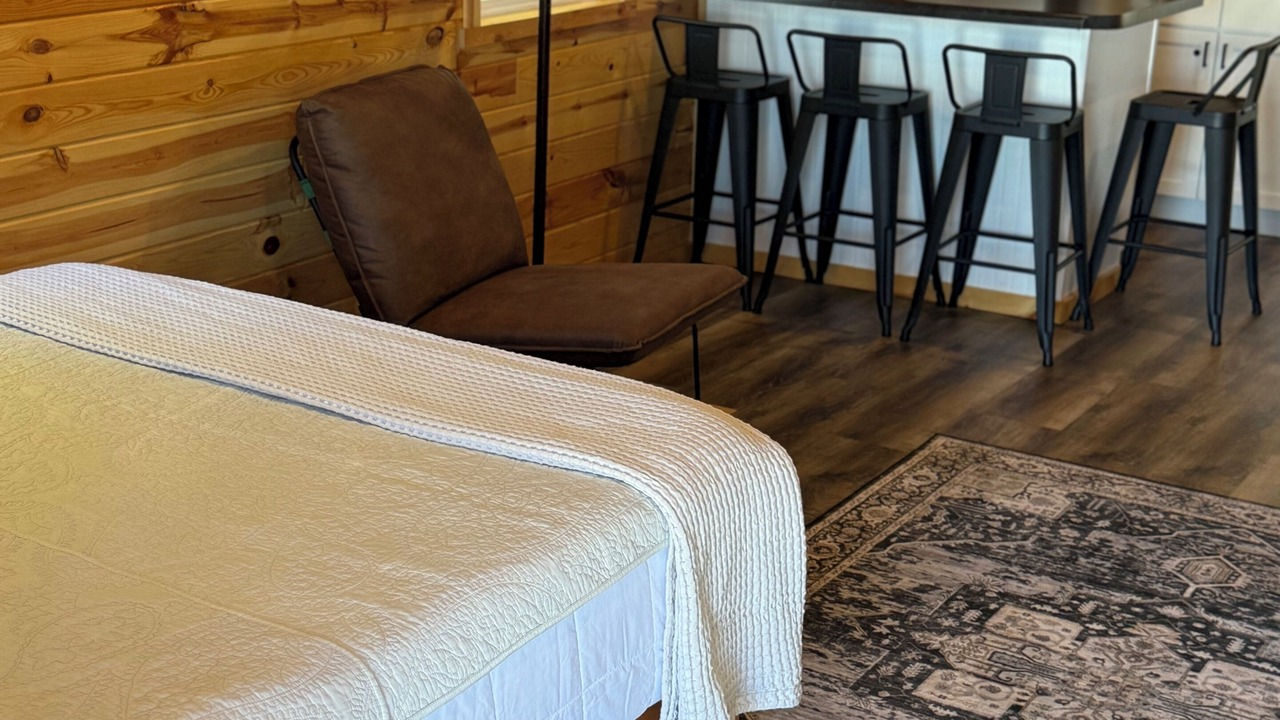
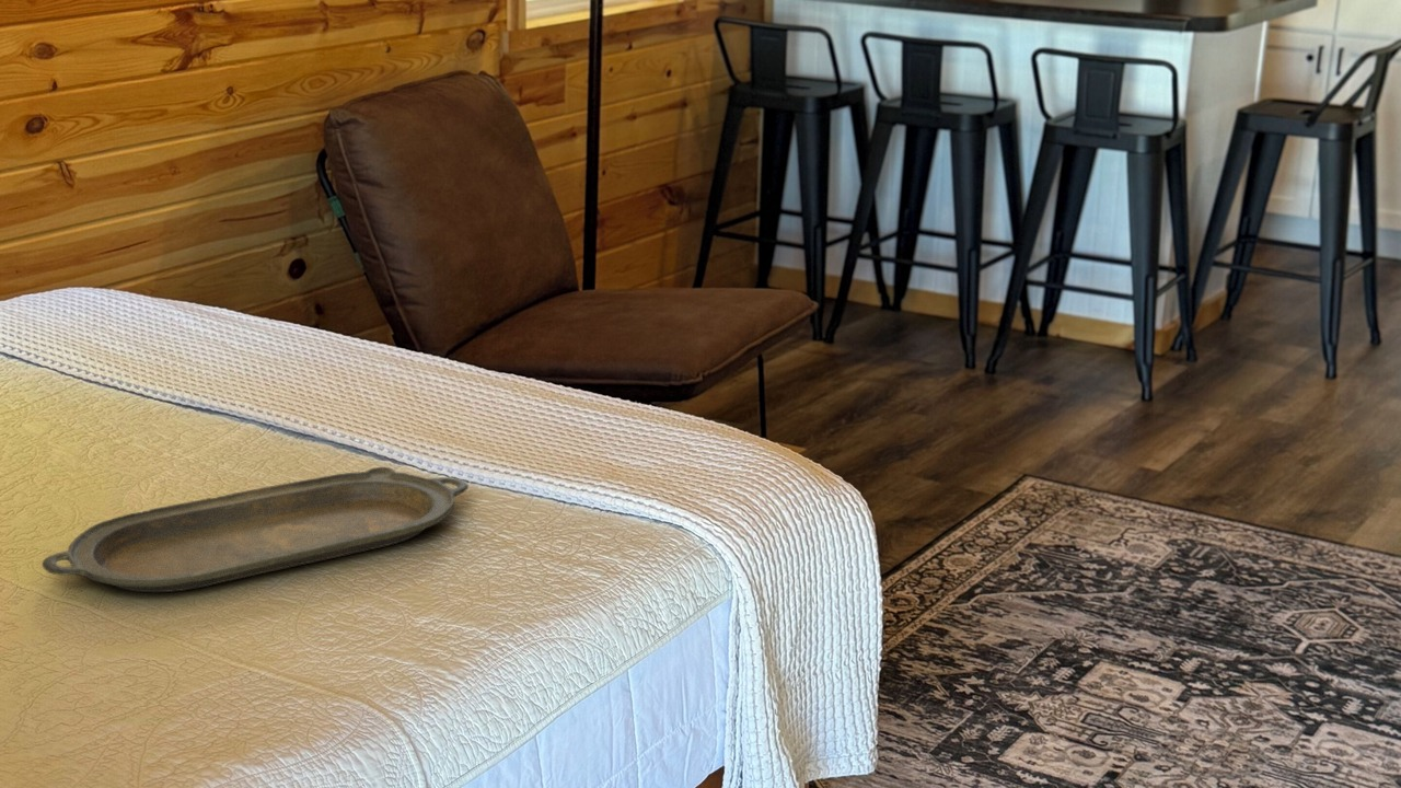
+ serving tray [40,466,470,593]
